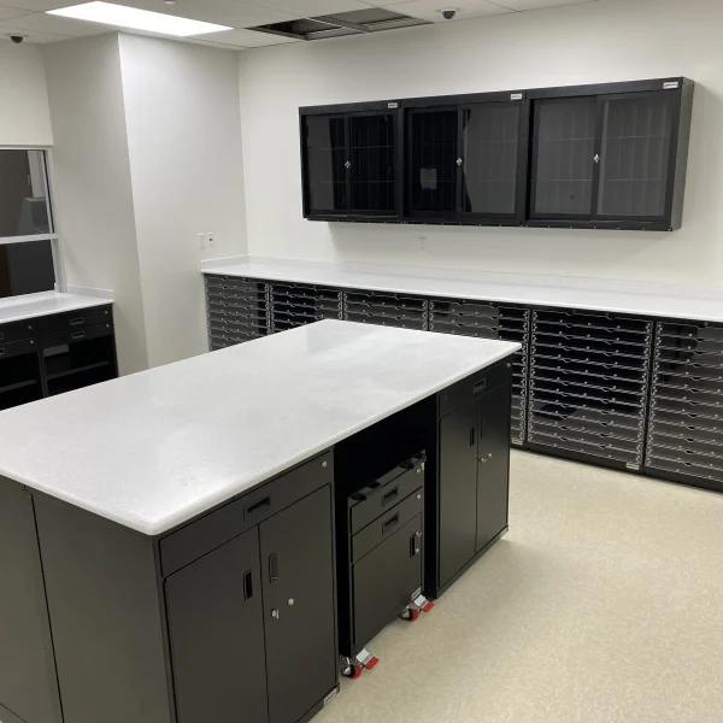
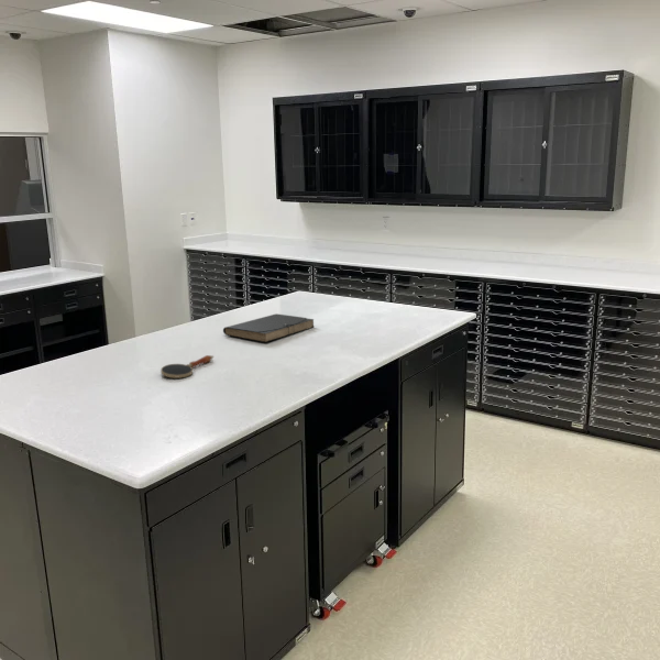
+ file folder [222,312,315,343]
+ magnifying glass [160,354,215,380]
